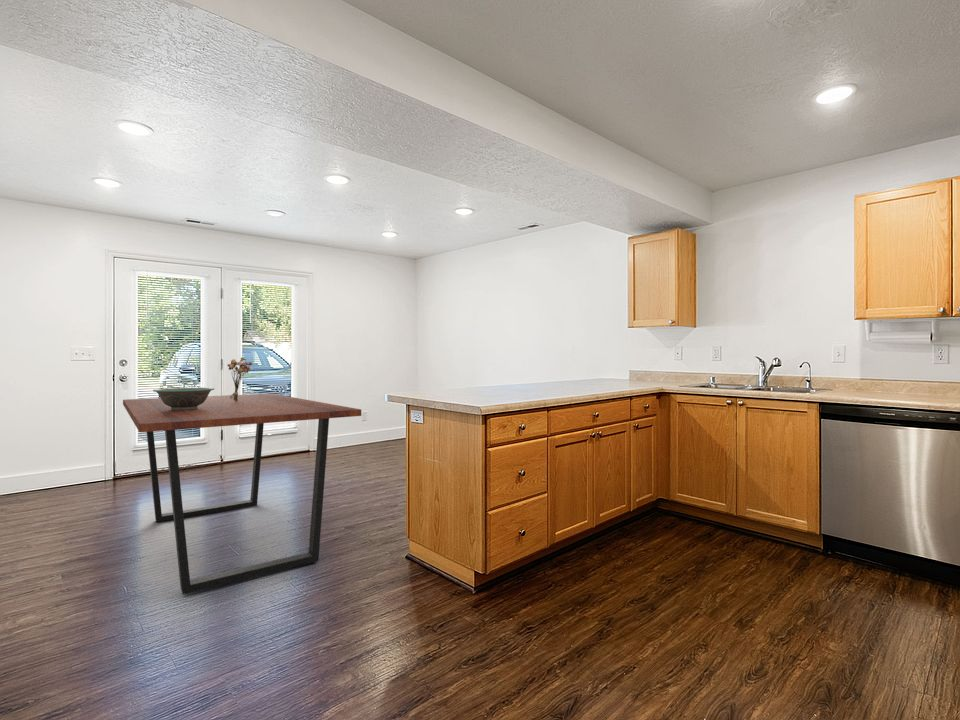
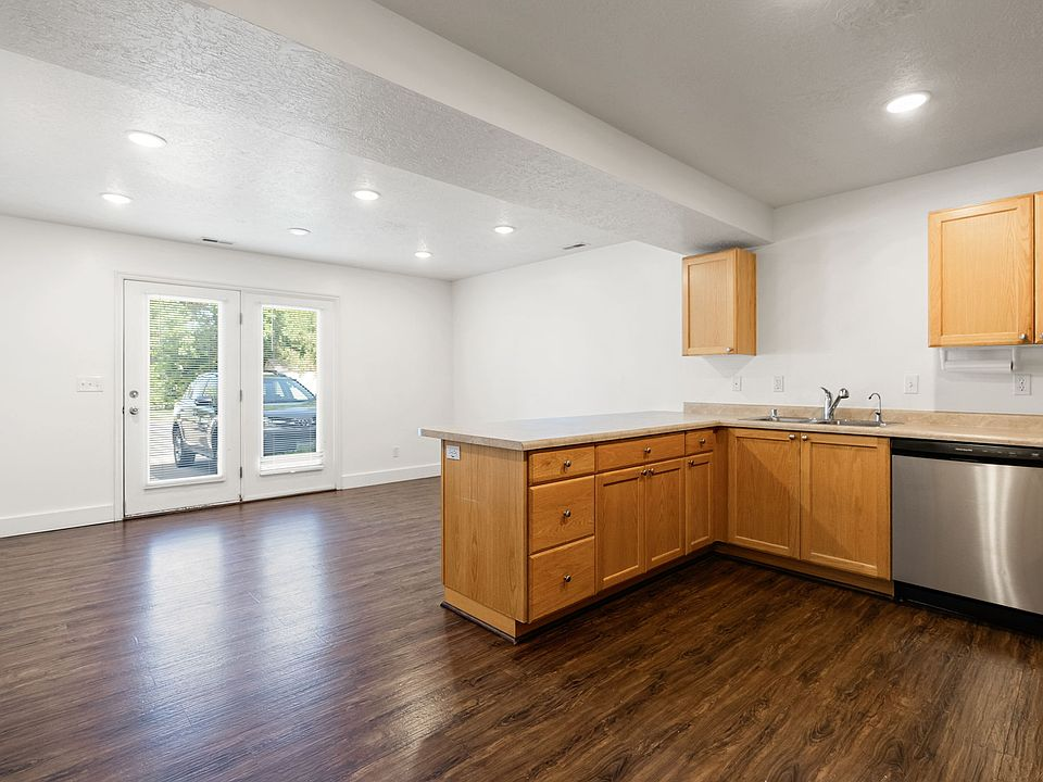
- bouquet [227,356,254,401]
- decorative bowl [152,387,215,410]
- dining table [122,393,362,595]
